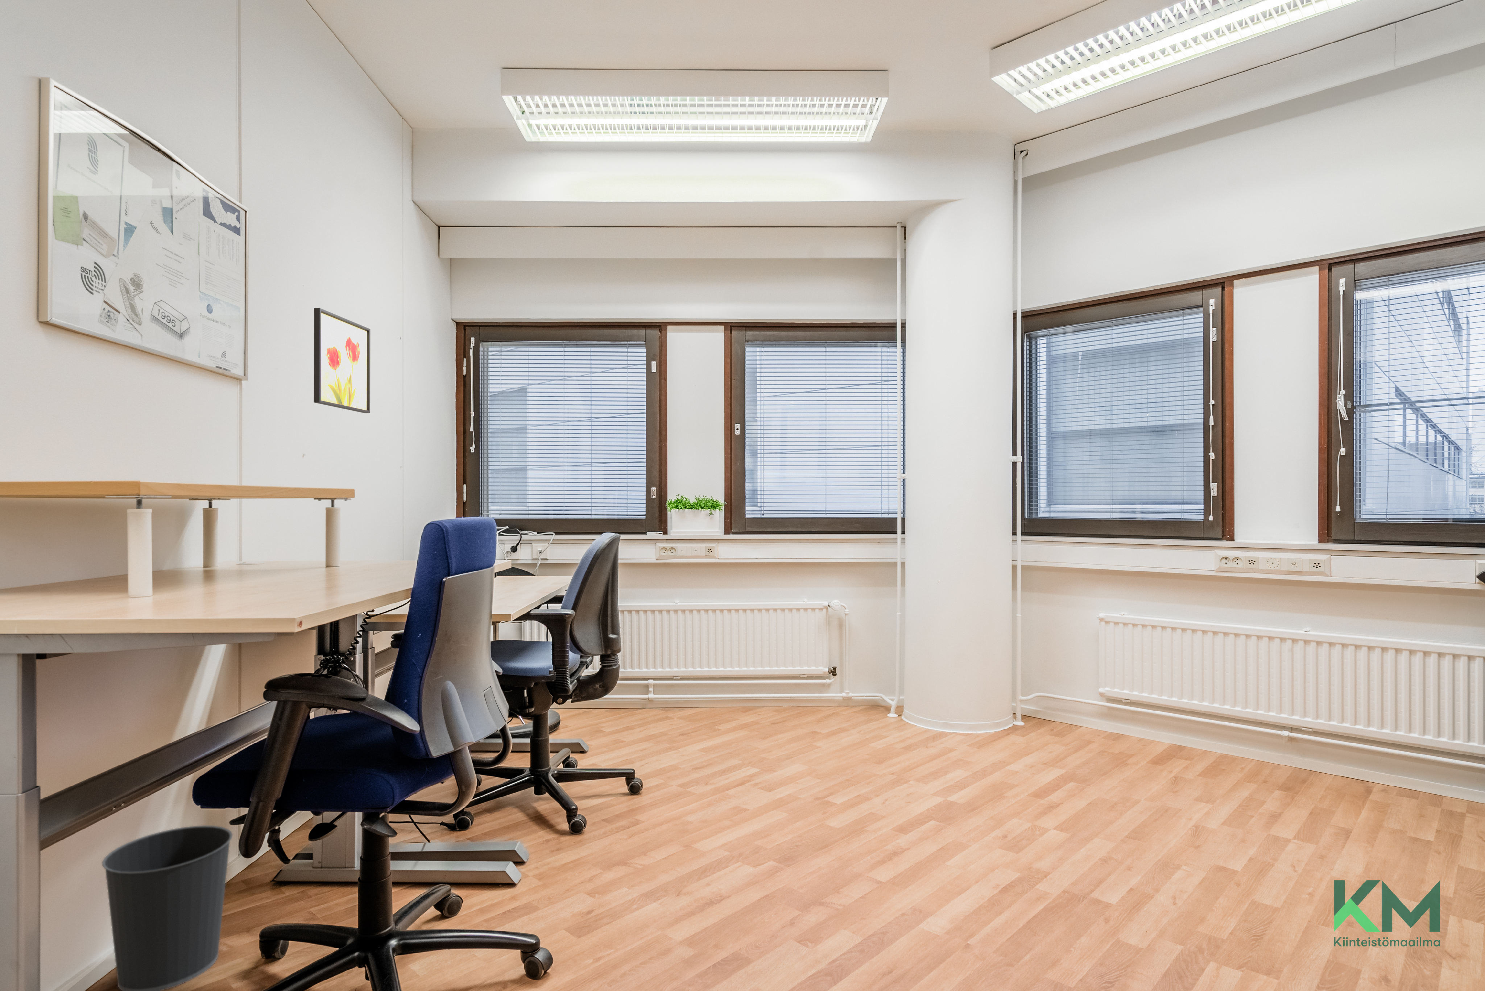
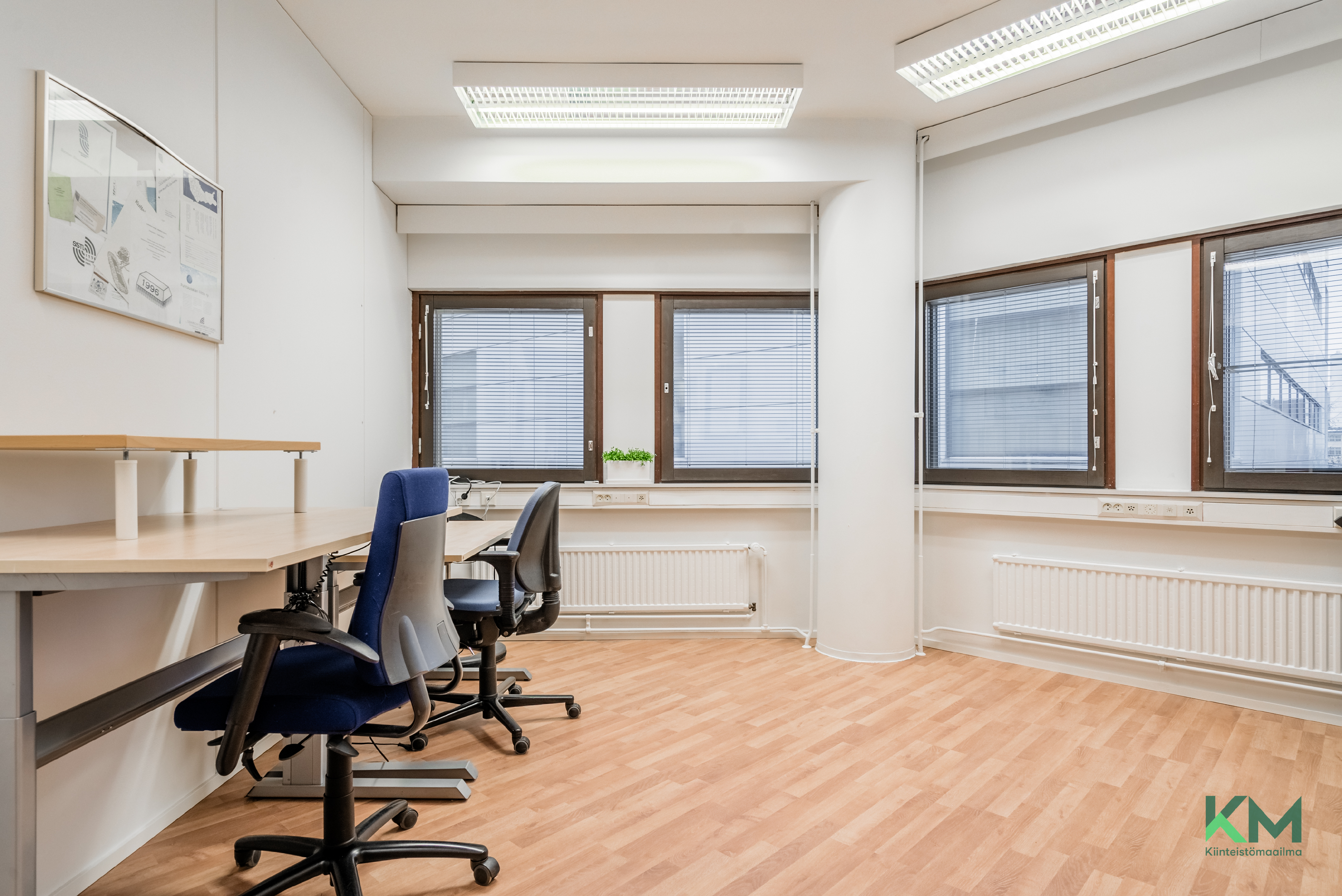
- wastebasket [102,825,233,991]
- wall art [313,307,371,414]
